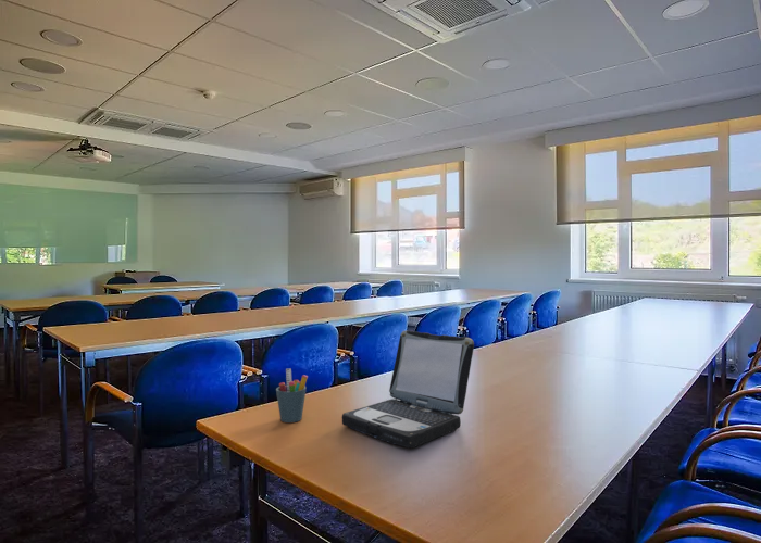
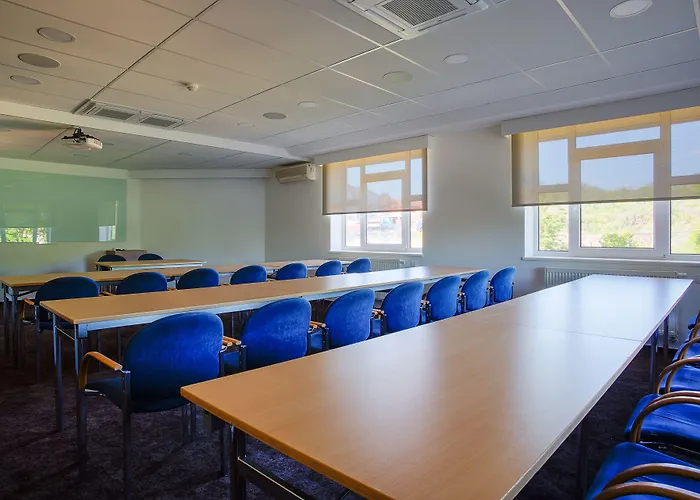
- laptop [341,329,475,449]
- pen holder [275,367,309,424]
